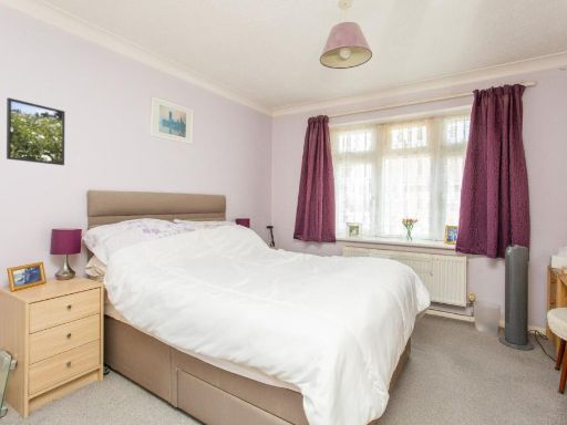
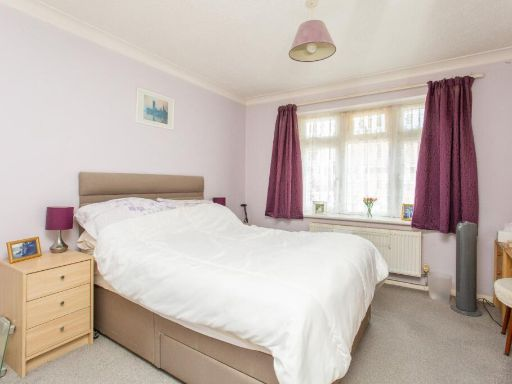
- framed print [6,96,65,166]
